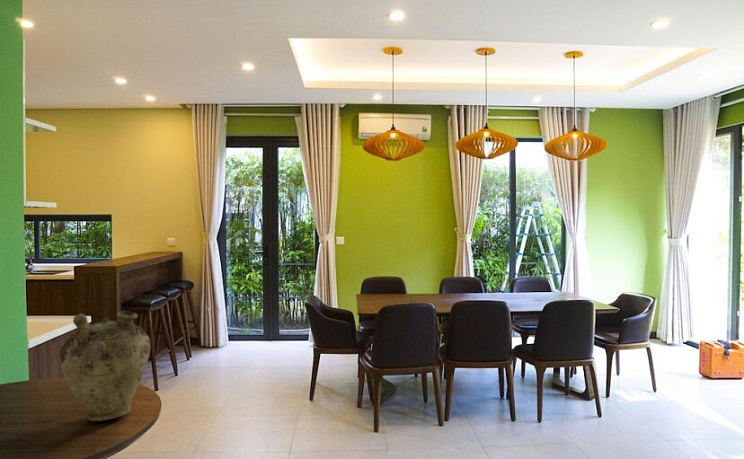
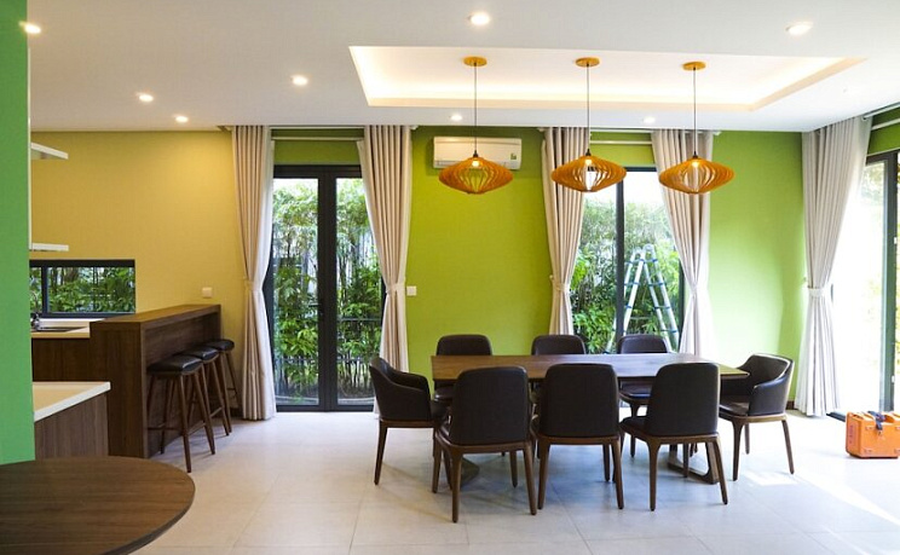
- vase [59,310,151,422]
